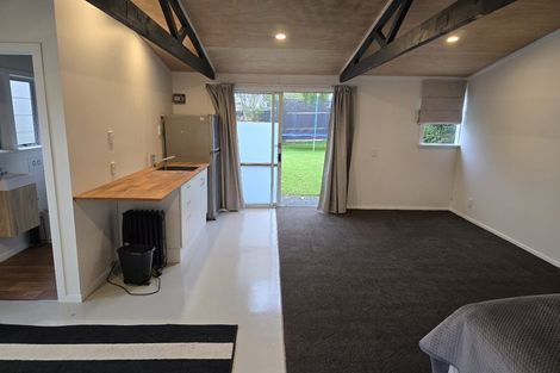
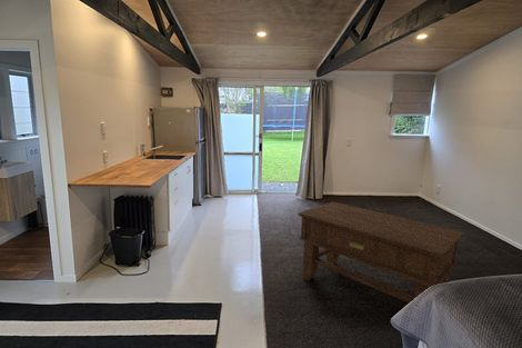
+ side table [297,201,465,304]
